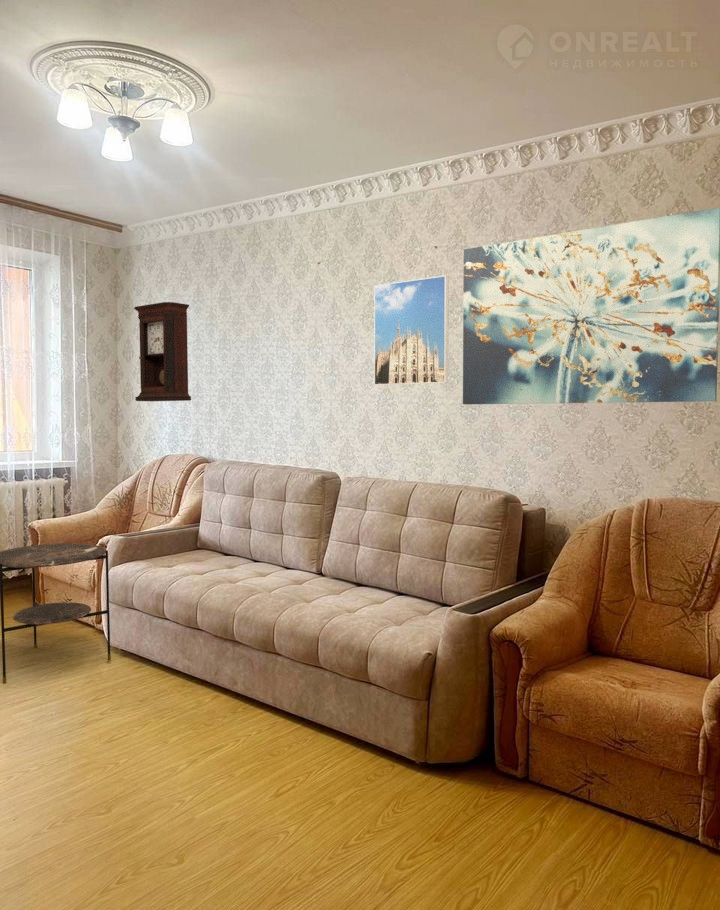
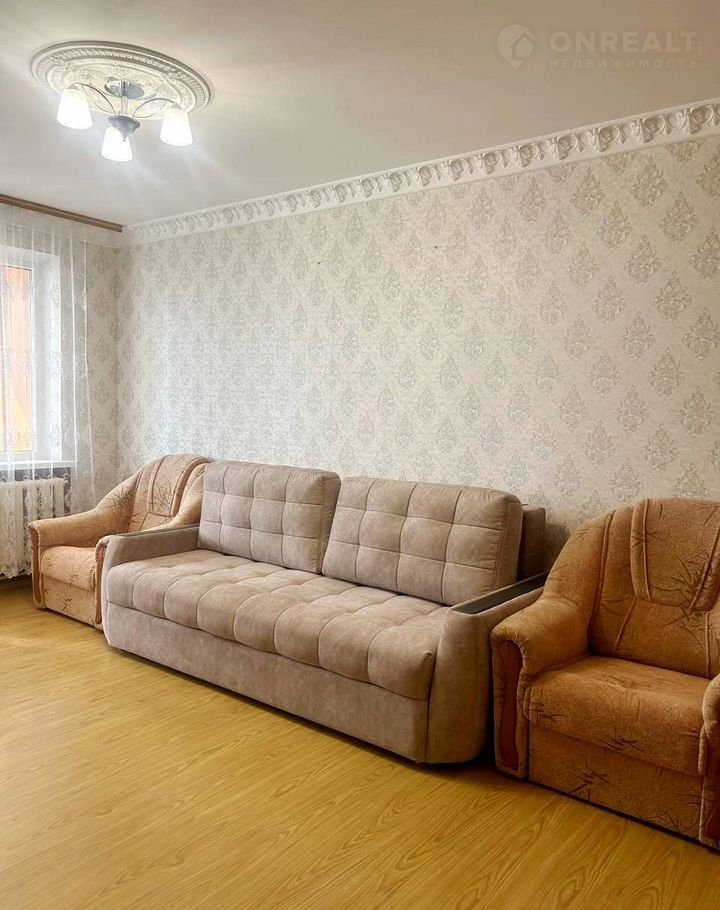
- pendulum clock [133,301,192,402]
- side table [0,542,112,685]
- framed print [373,274,450,386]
- wall art [462,207,720,405]
